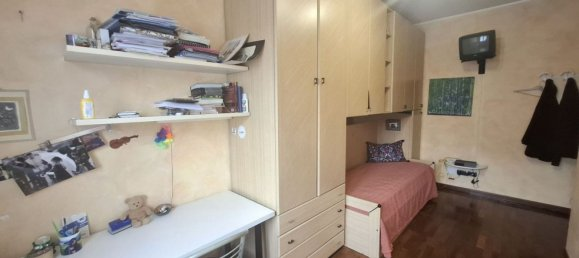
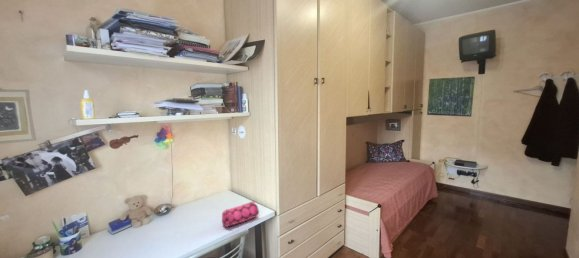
+ pencil case [221,199,260,228]
